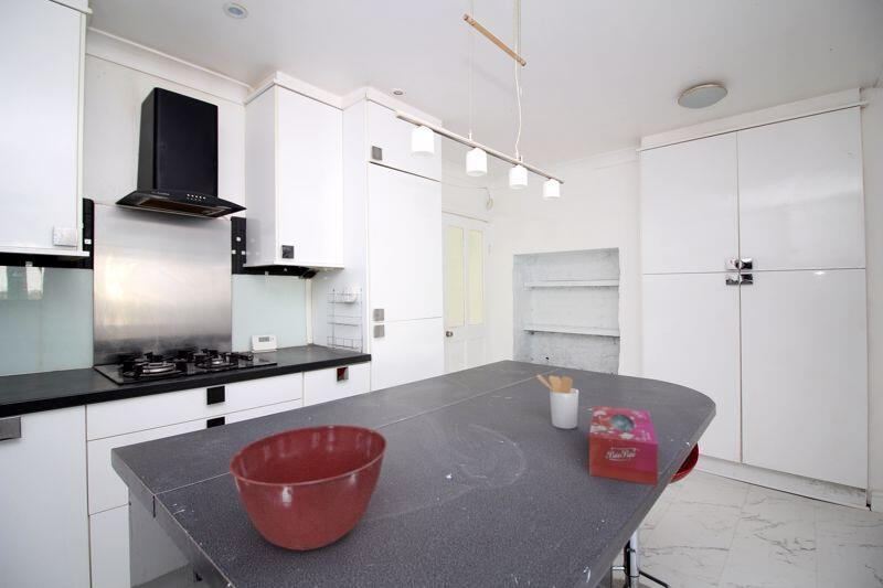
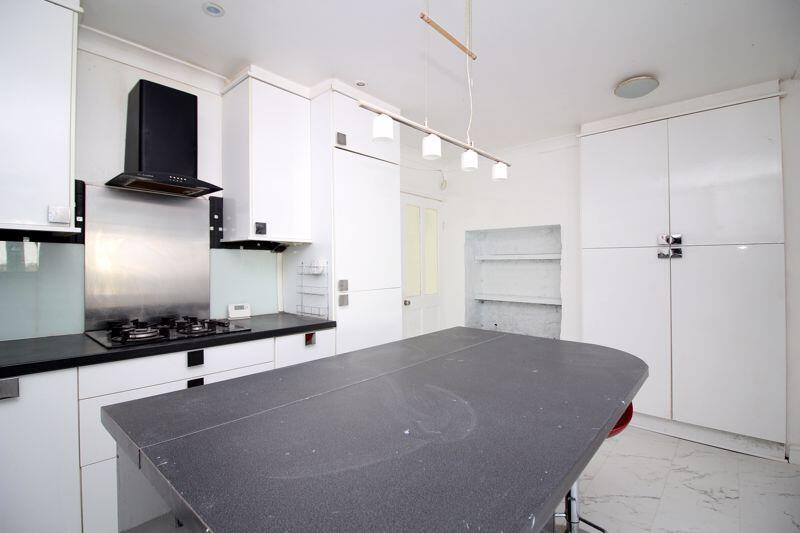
- utensil holder [535,373,579,430]
- tissue box [588,405,659,487]
- mixing bowl [227,424,389,552]
